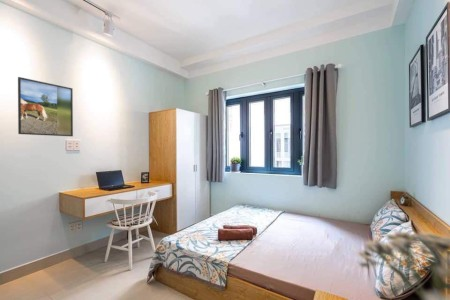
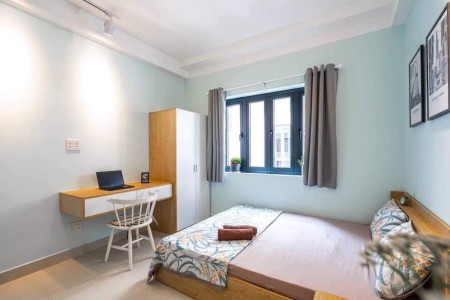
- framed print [17,76,74,137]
